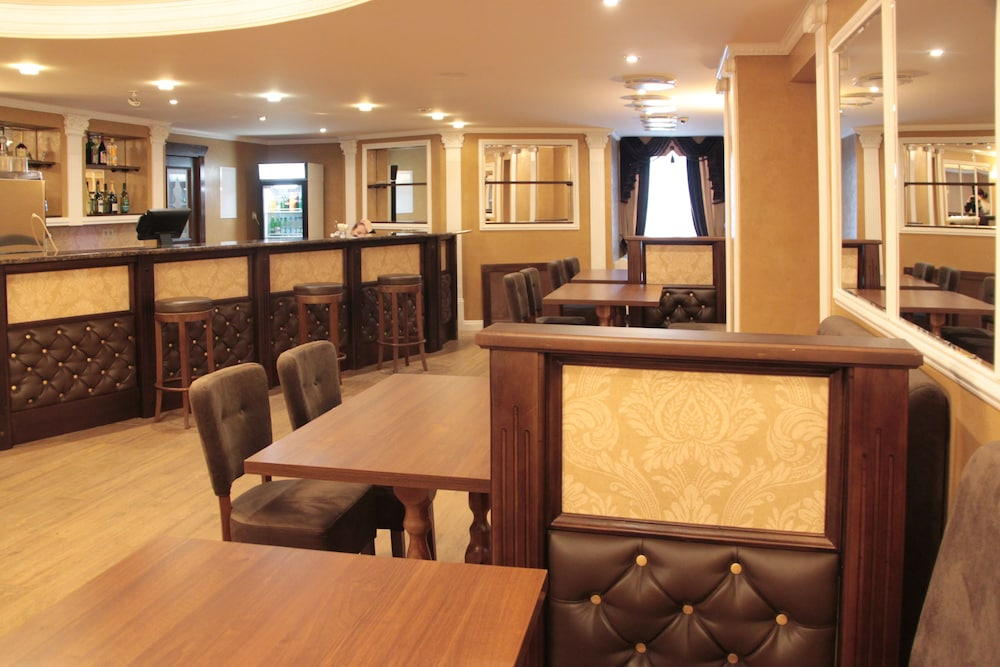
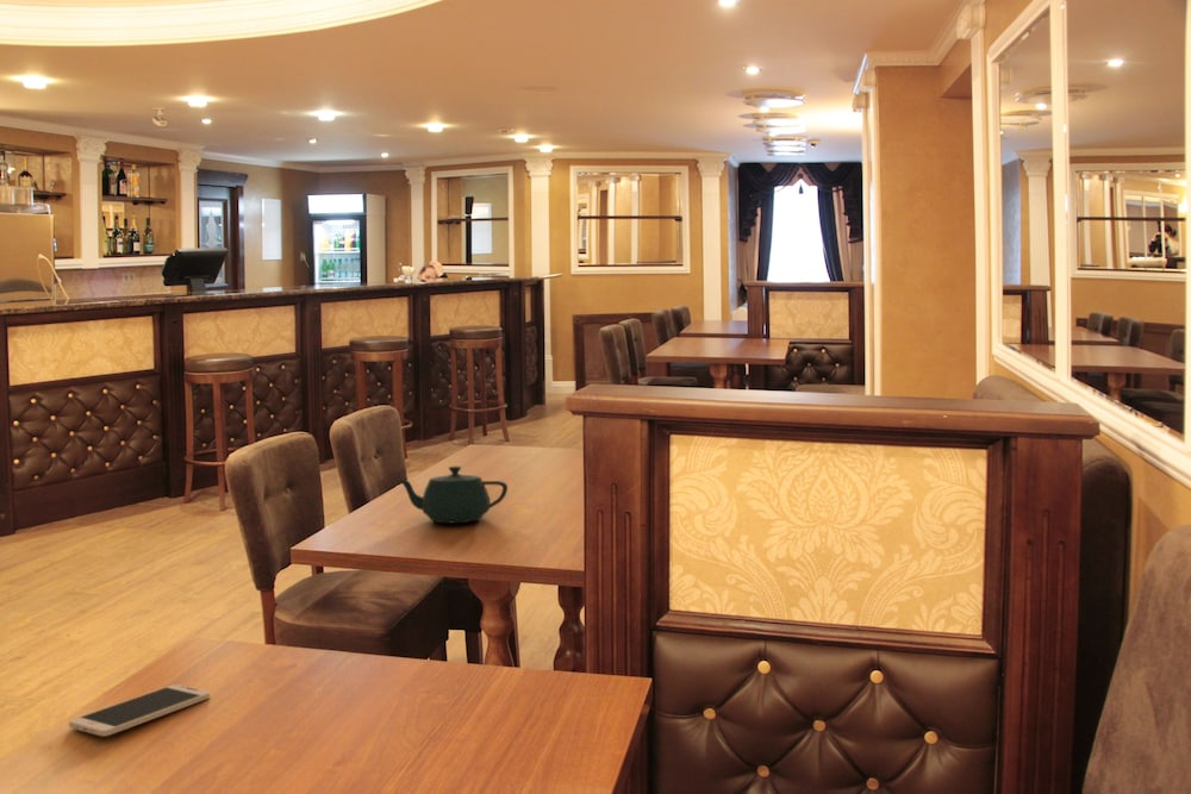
+ teapot [395,465,509,524]
+ smartphone [68,683,211,738]
